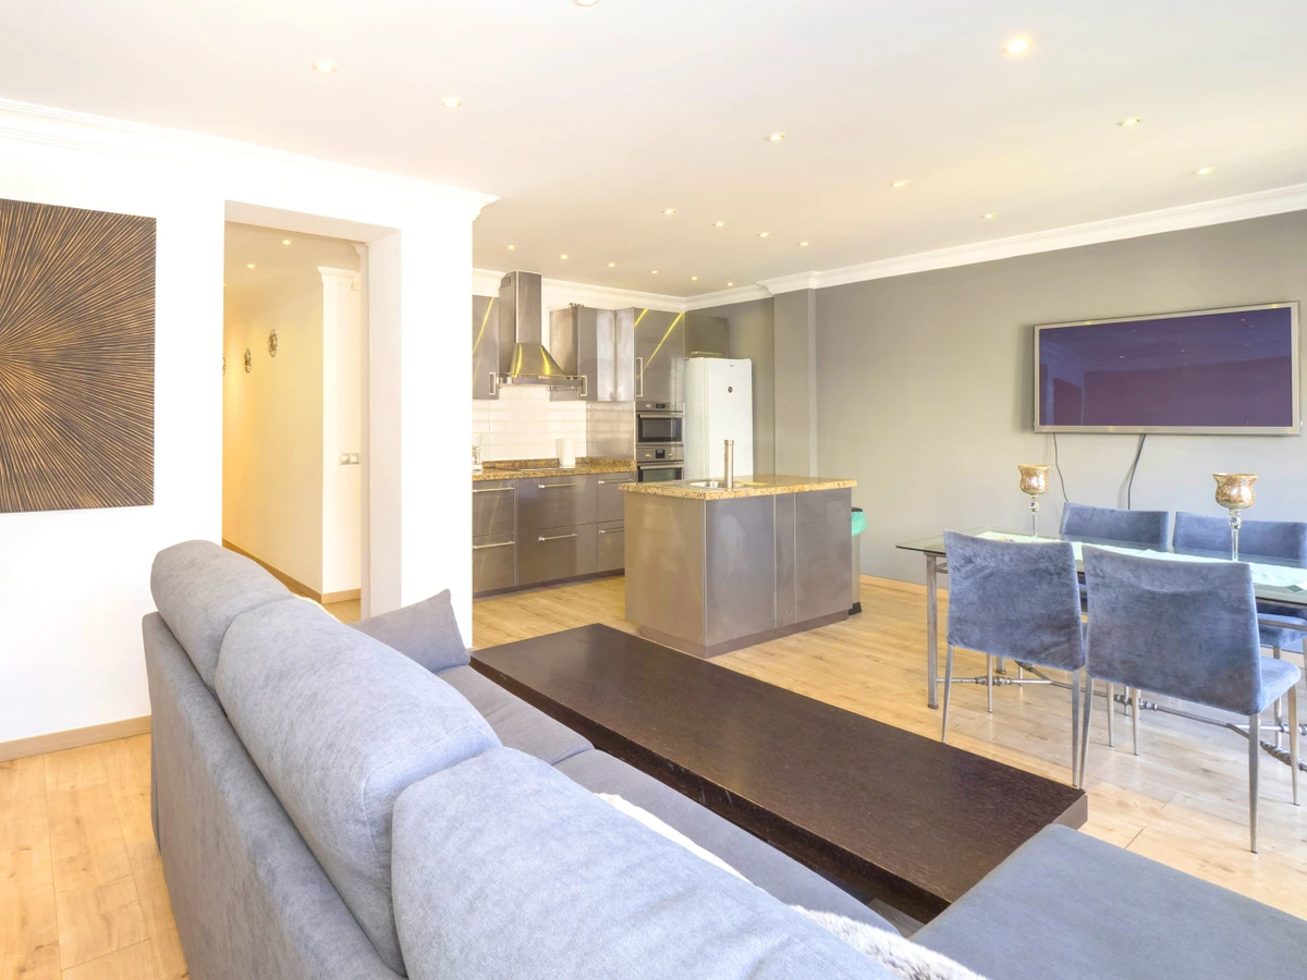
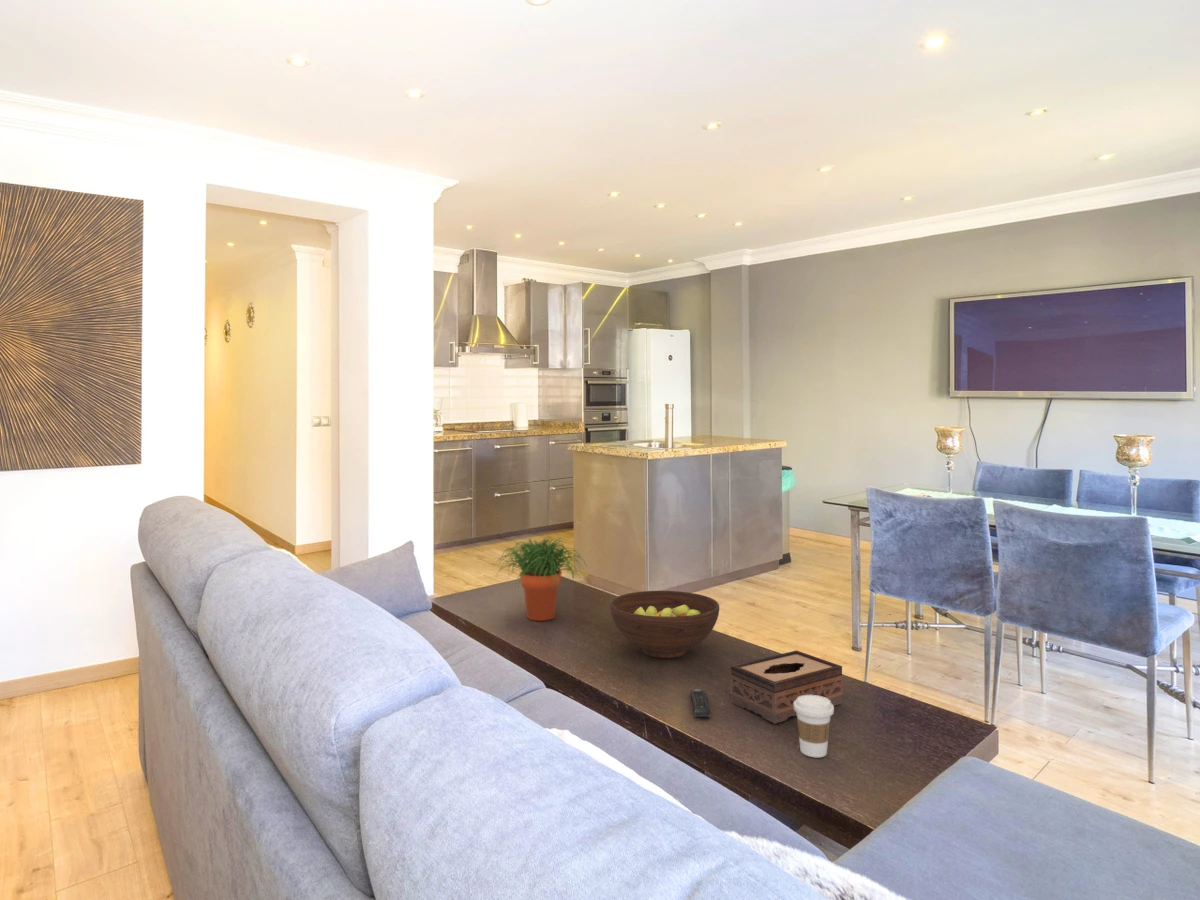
+ potted plant [494,536,588,622]
+ remote control [690,688,712,718]
+ tissue box [729,650,844,724]
+ coffee cup [794,695,835,758]
+ fruit bowl [609,590,720,659]
